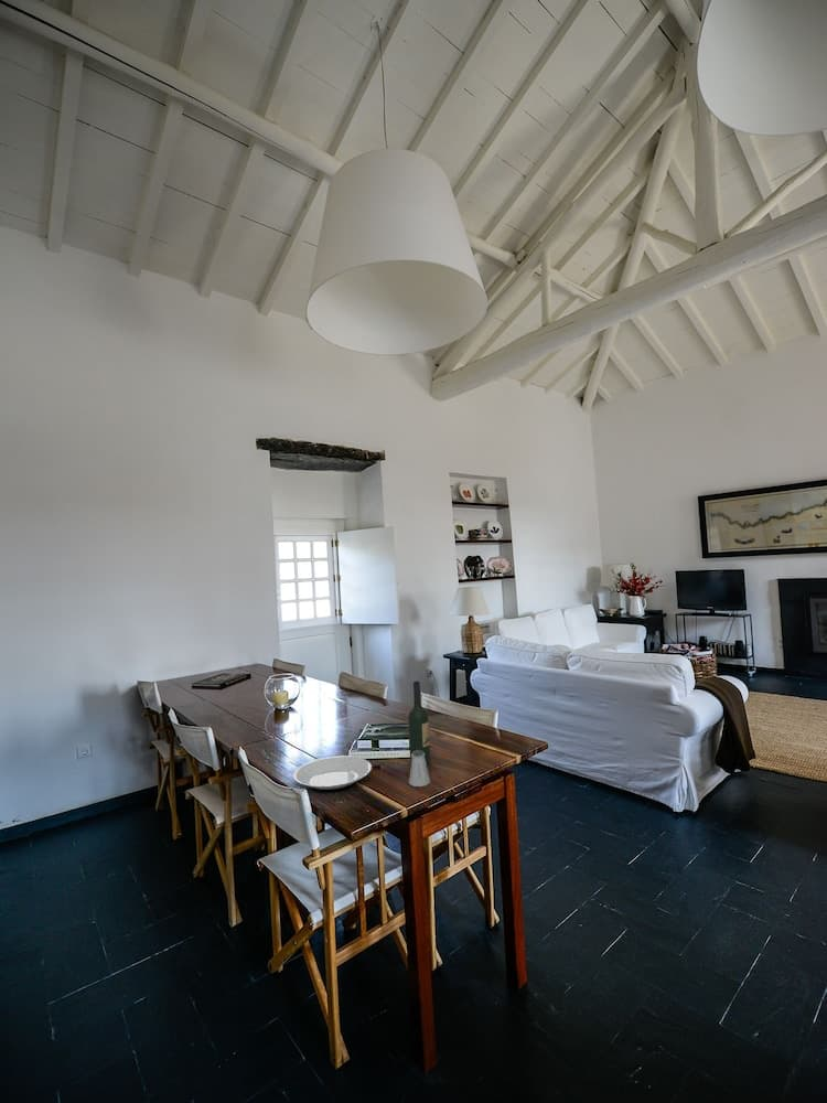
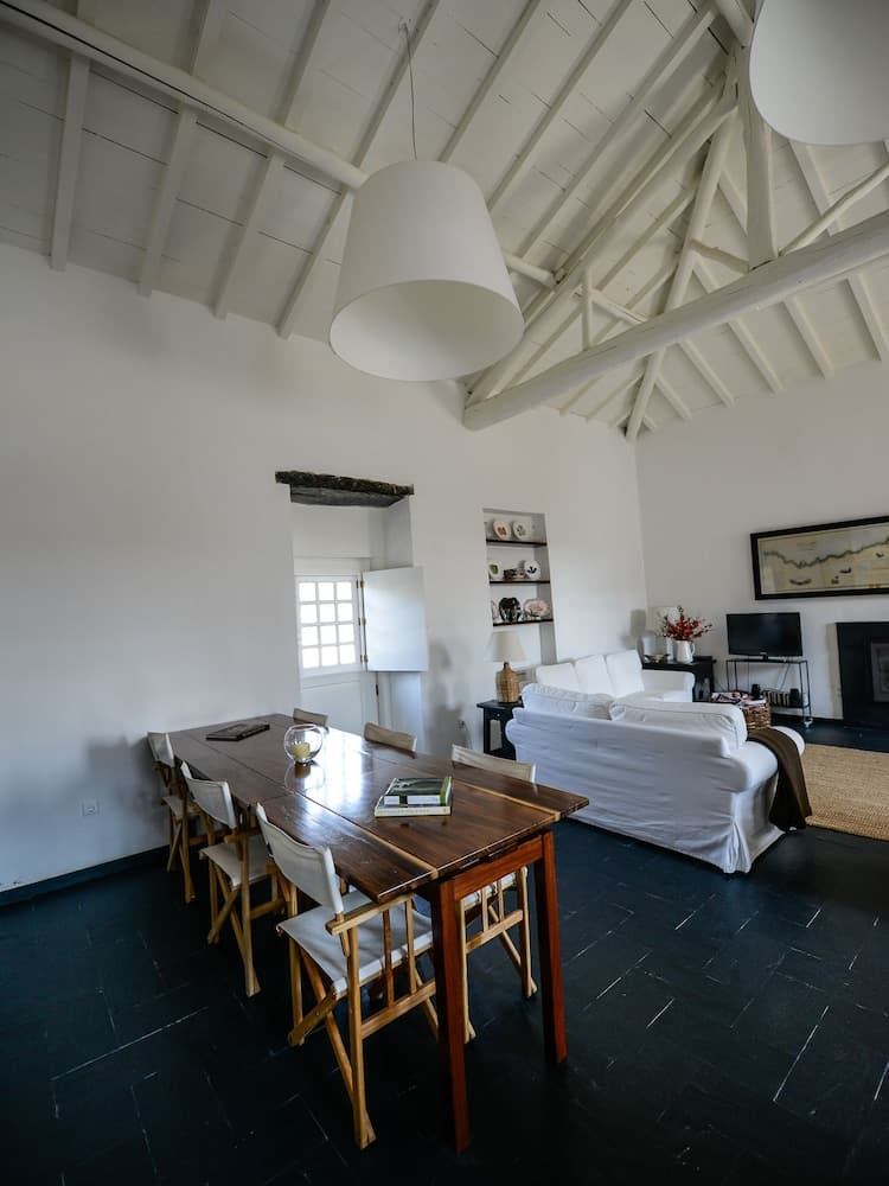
- wine bottle [407,681,431,765]
- saltshaker [408,750,431,788]
- plate [292,754,373,793]
